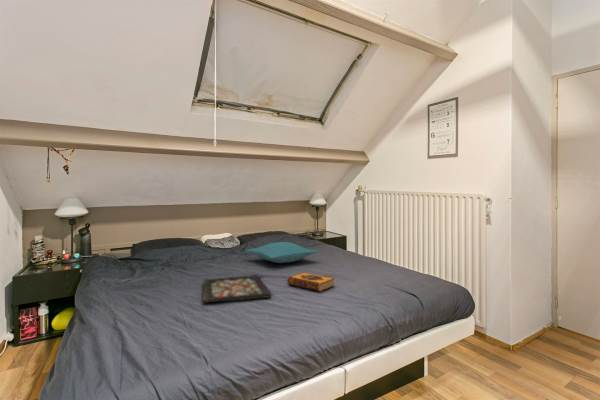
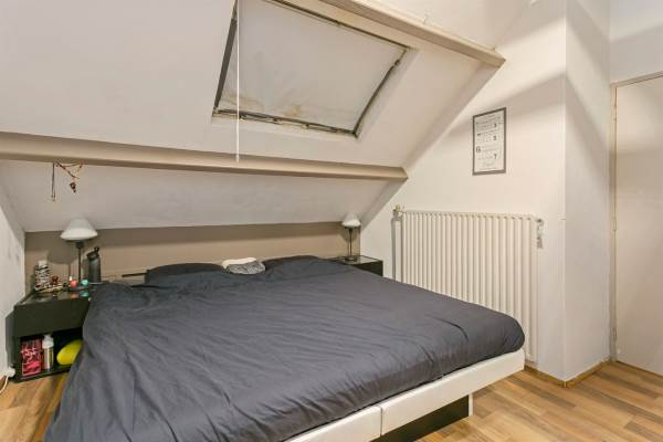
- hardback book [286,272,336,293]
- pillow [245,241,320,264]
- decorative tray [202,274,272,304]
